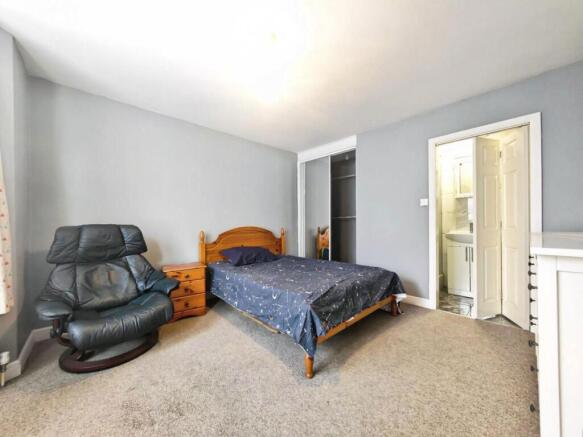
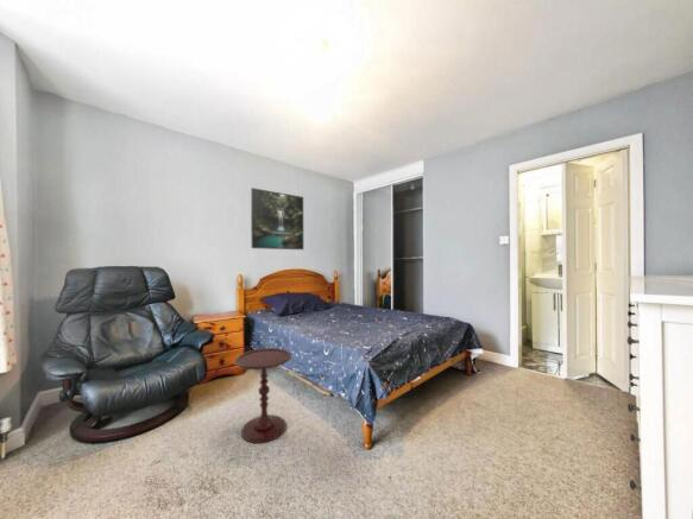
+ side table [234,347,292,444]
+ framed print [250,186,304,251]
